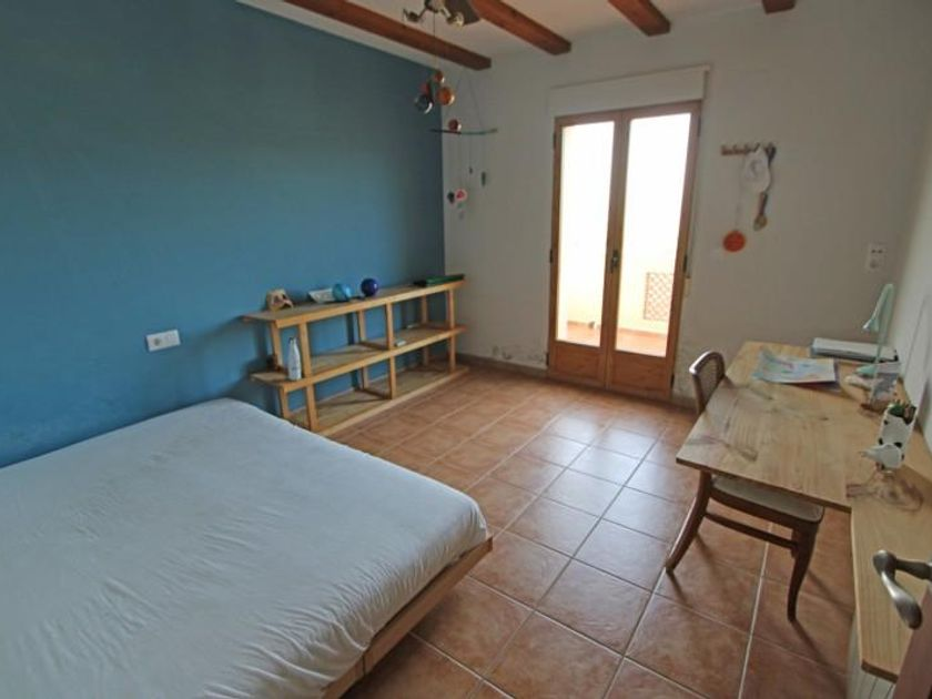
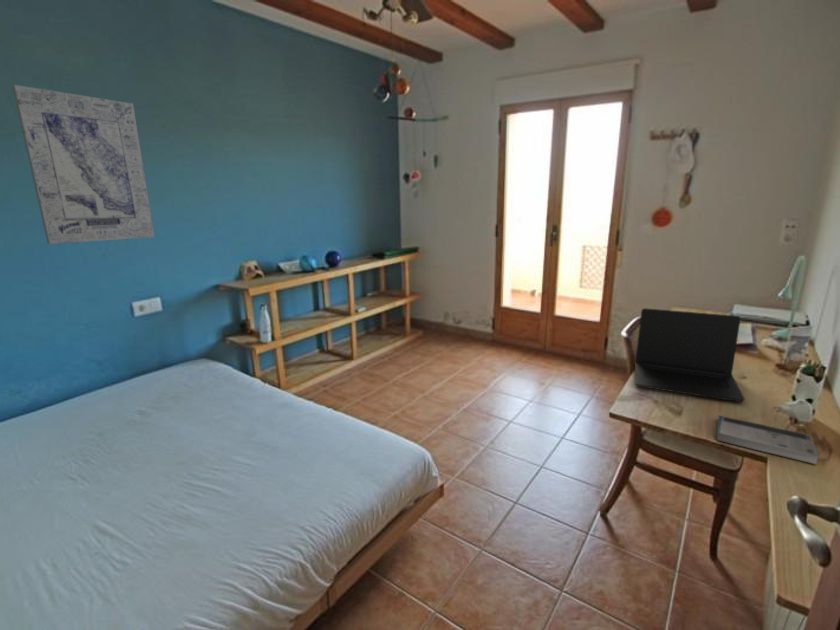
+ laptop [634,307,746,403]
+ wall art [11,84,155,245]
+ book [716,415,819,465]
